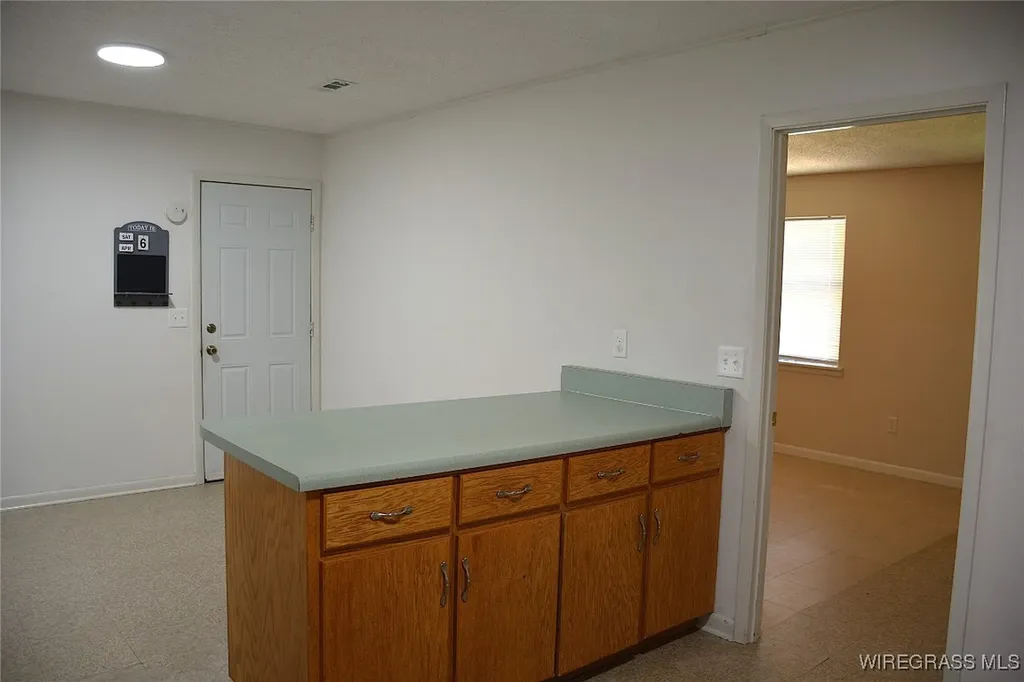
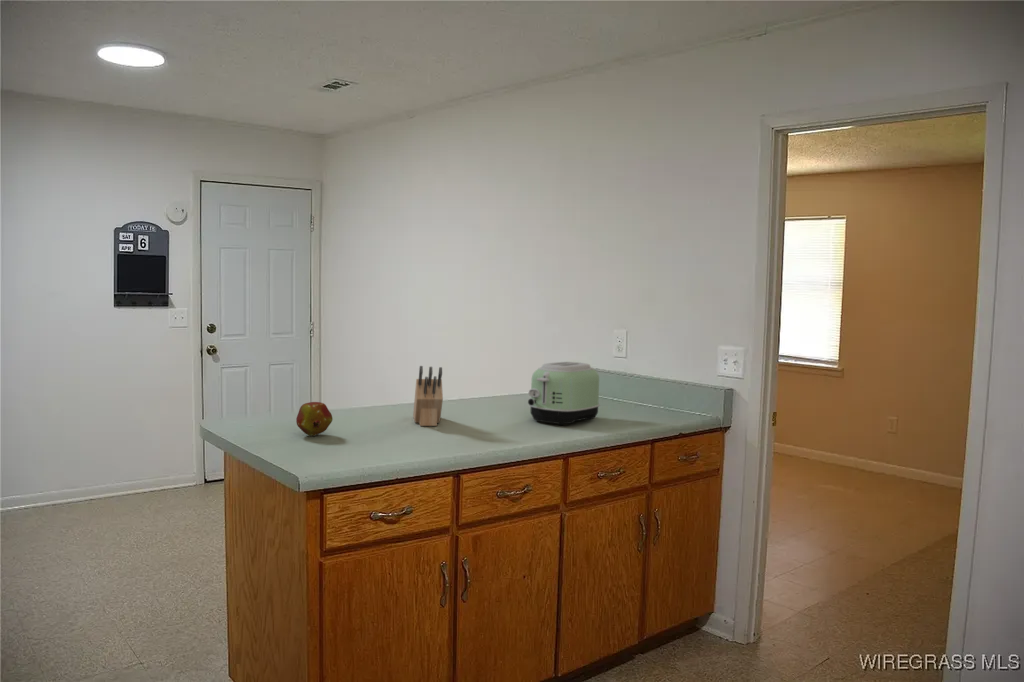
+ toaster [527,361,601,426]
+ fruit [295,401,334,437]
+ knife block [412,365,444,427]
